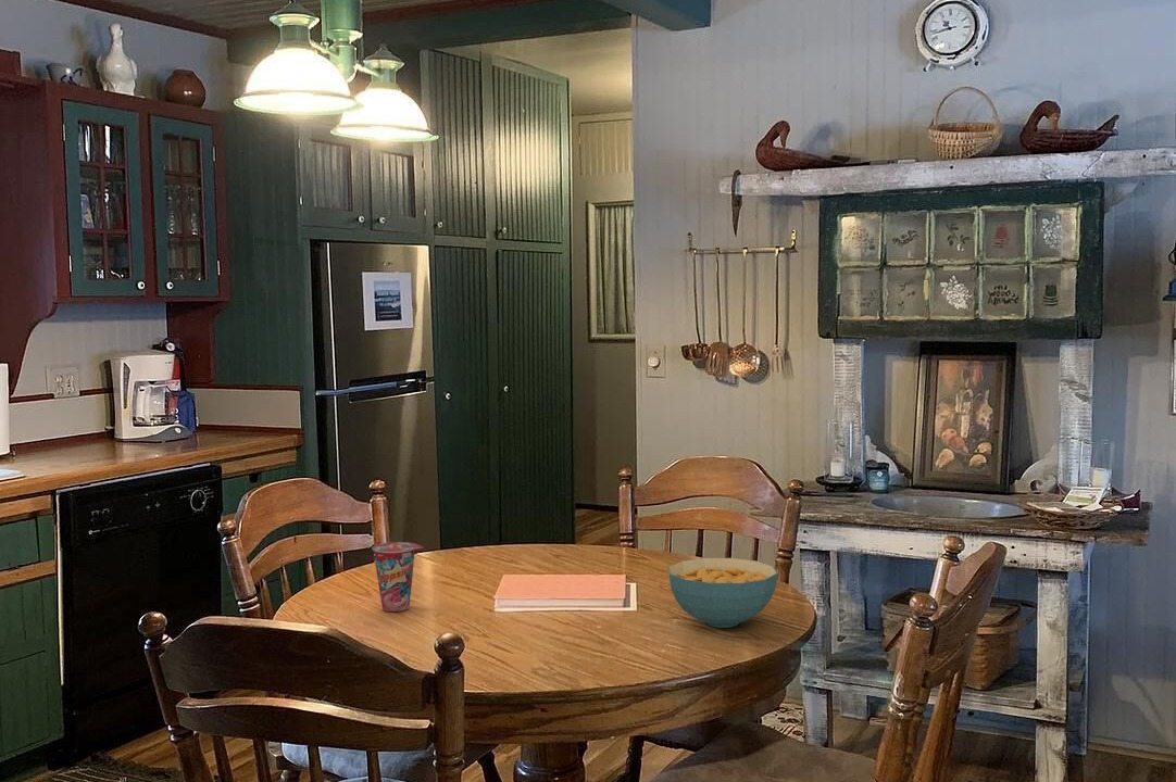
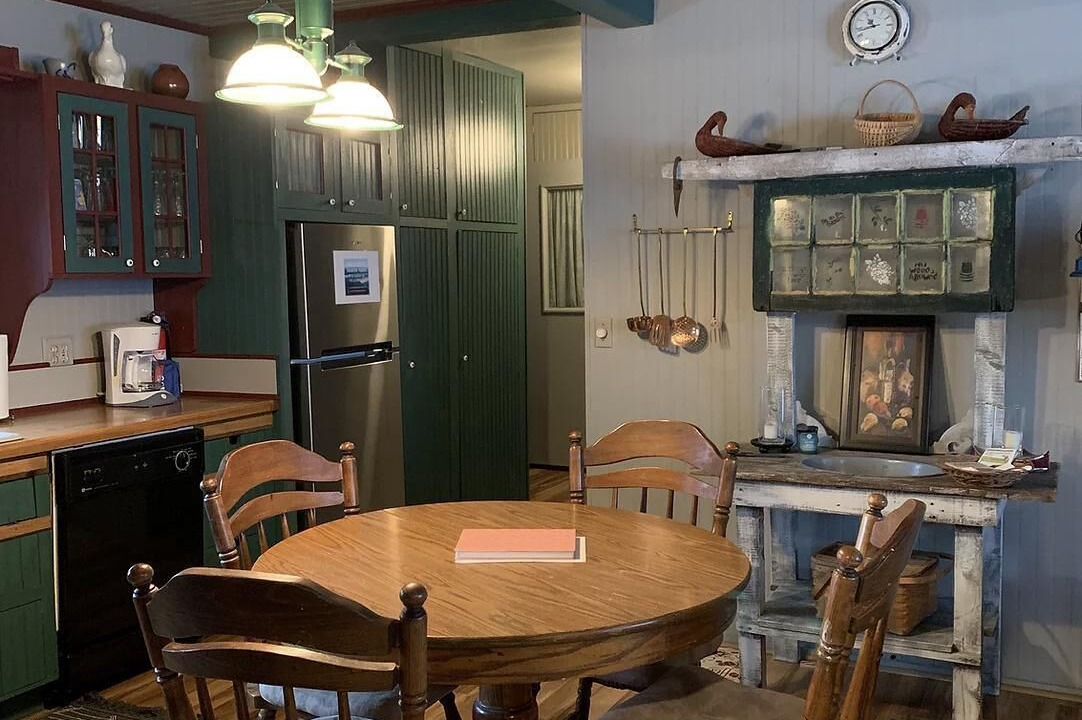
- cereal bowl [667,557,779,629]
- cup [371,541,425,613]
